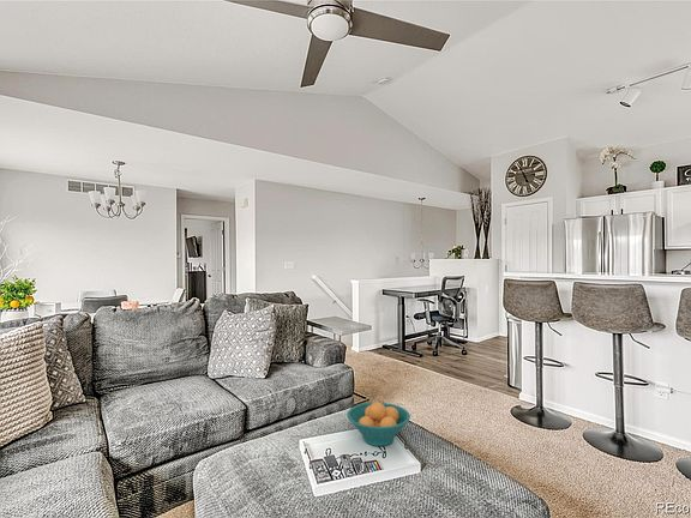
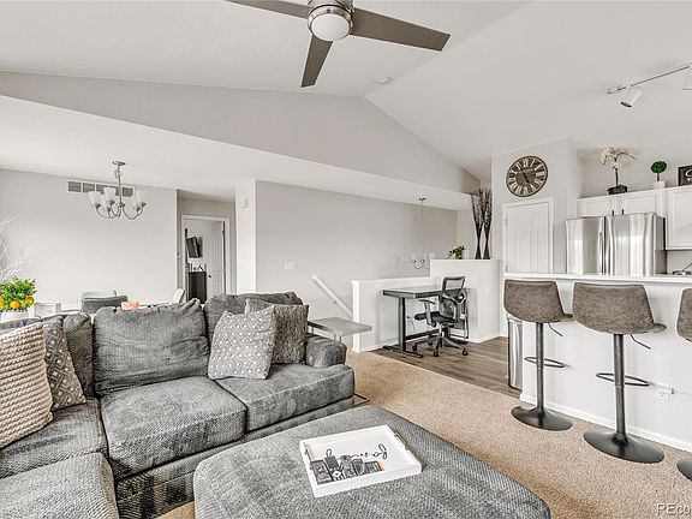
- fruit bowl [346,400,411,447]
